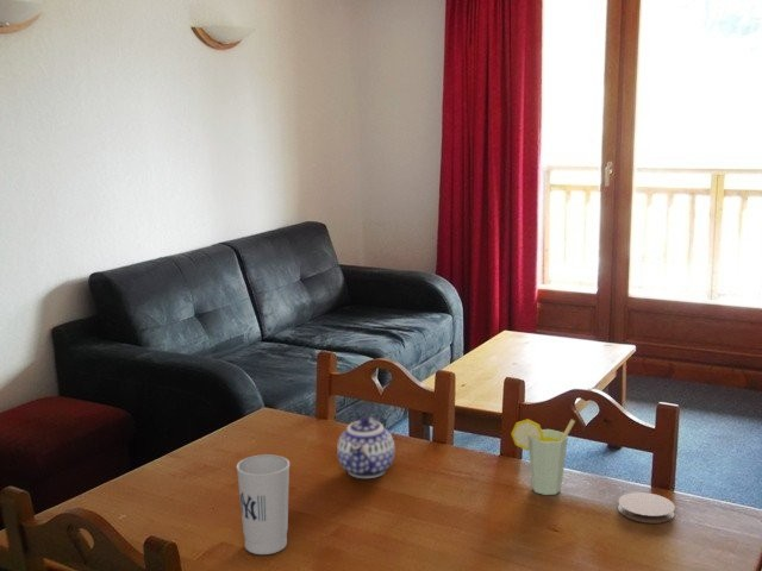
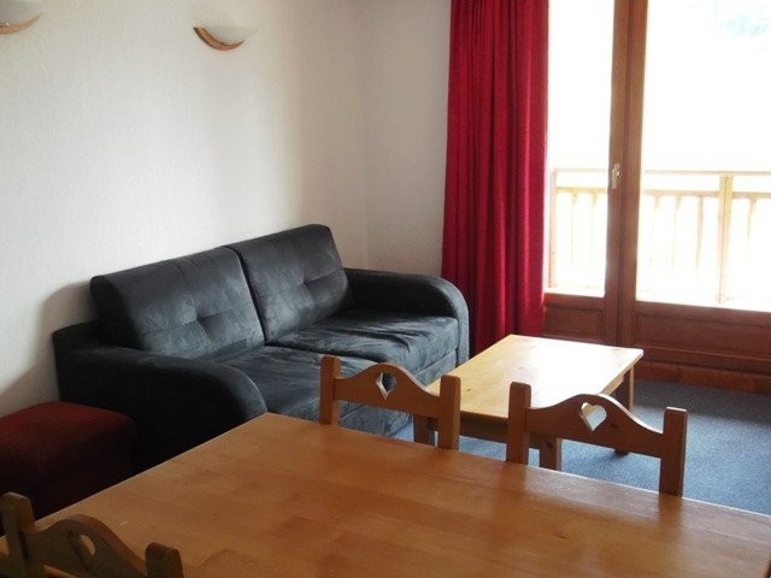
- cup [236,453,291,556]
- cup [510,418,576,496]
- teapot [336,414,395,479]
- coaster [617,491,676,525]
